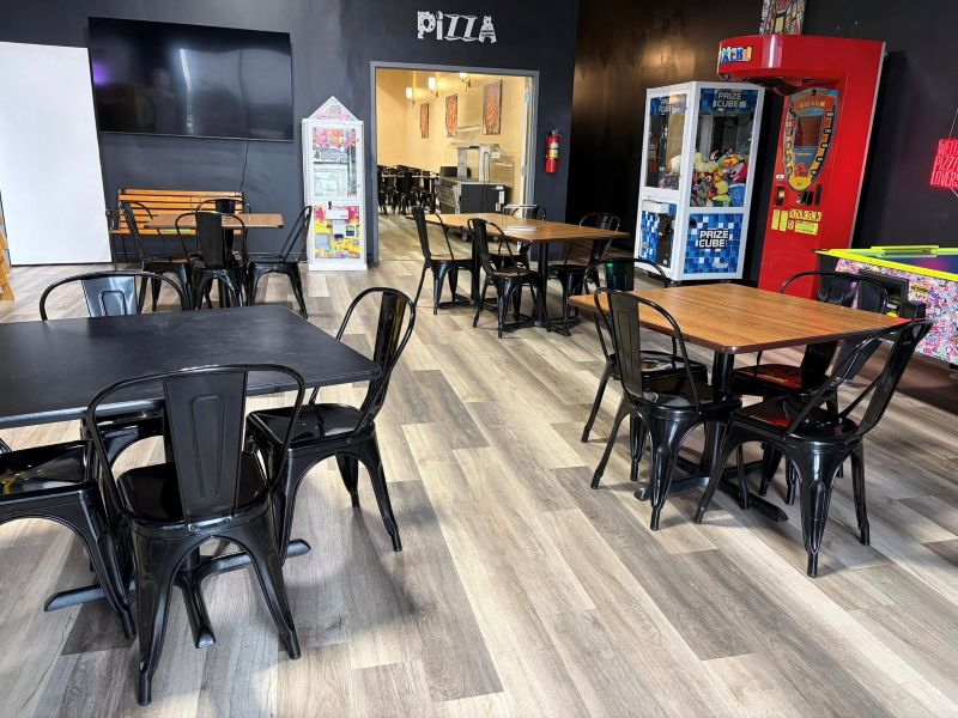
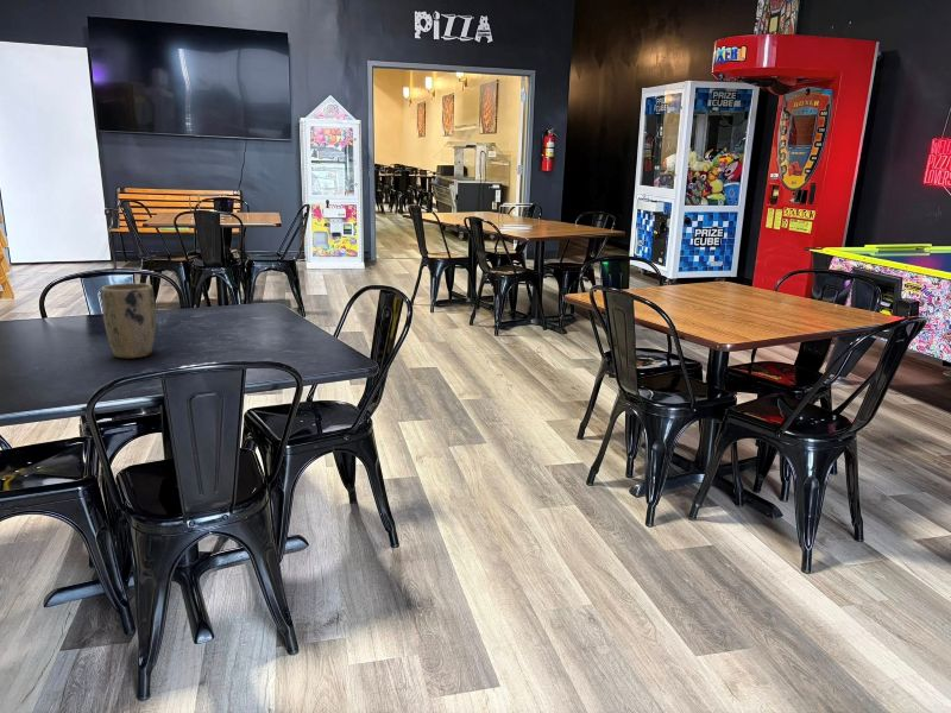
+ plant pot [100,282,157,360]
